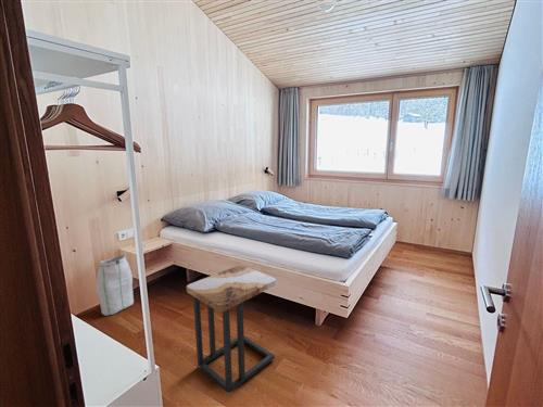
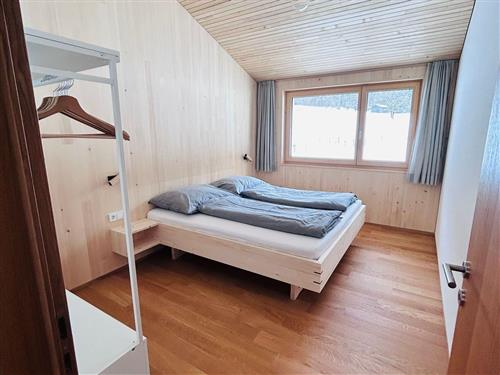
- skirt [96,254,135,317]
- side table [186,264,277,395]
